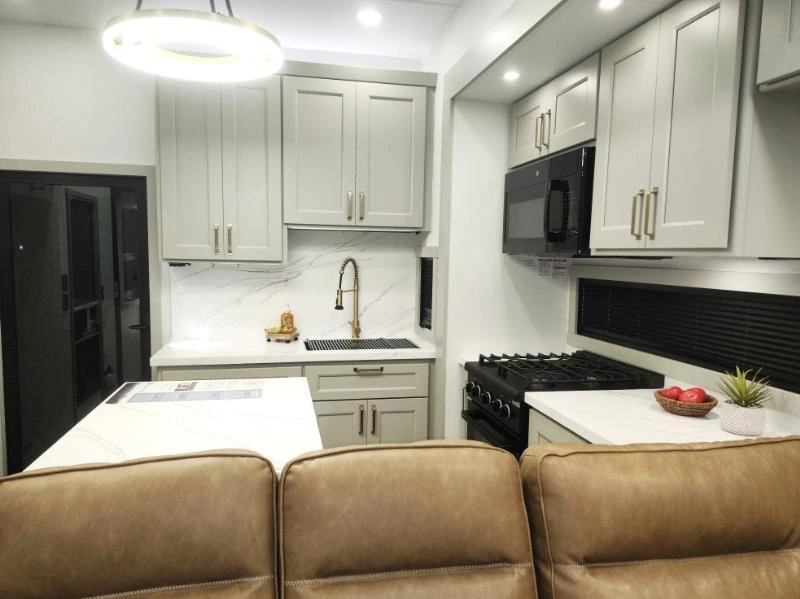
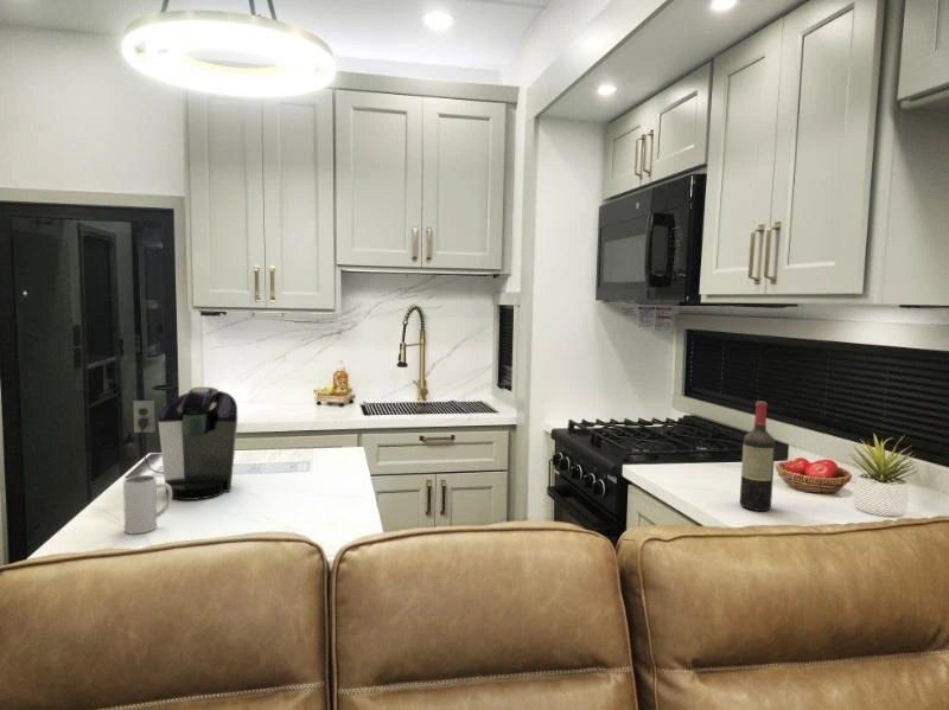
+ wine bottle [739,399,776,512]
+ mug [122,474,173,535]
+ coffee maker [133,386,240,501]
